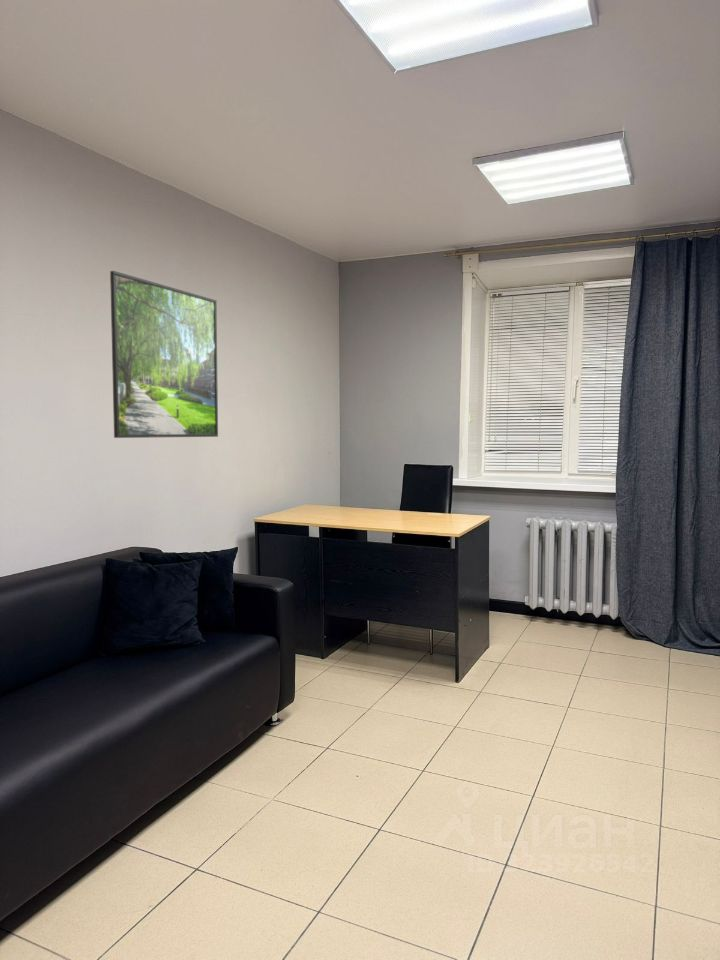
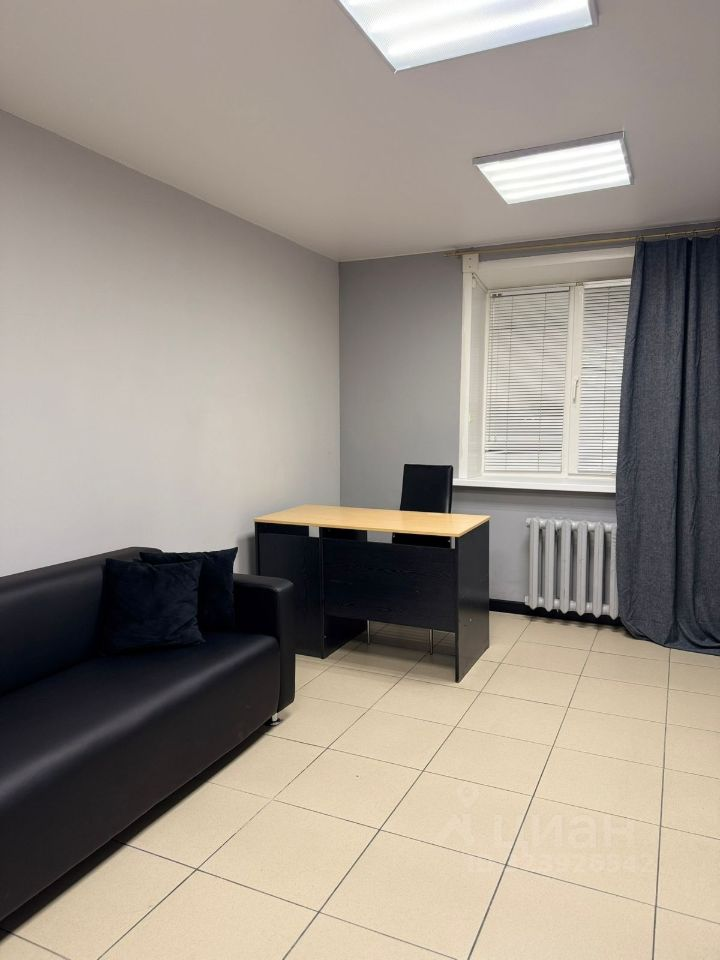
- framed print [109,270,219,439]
